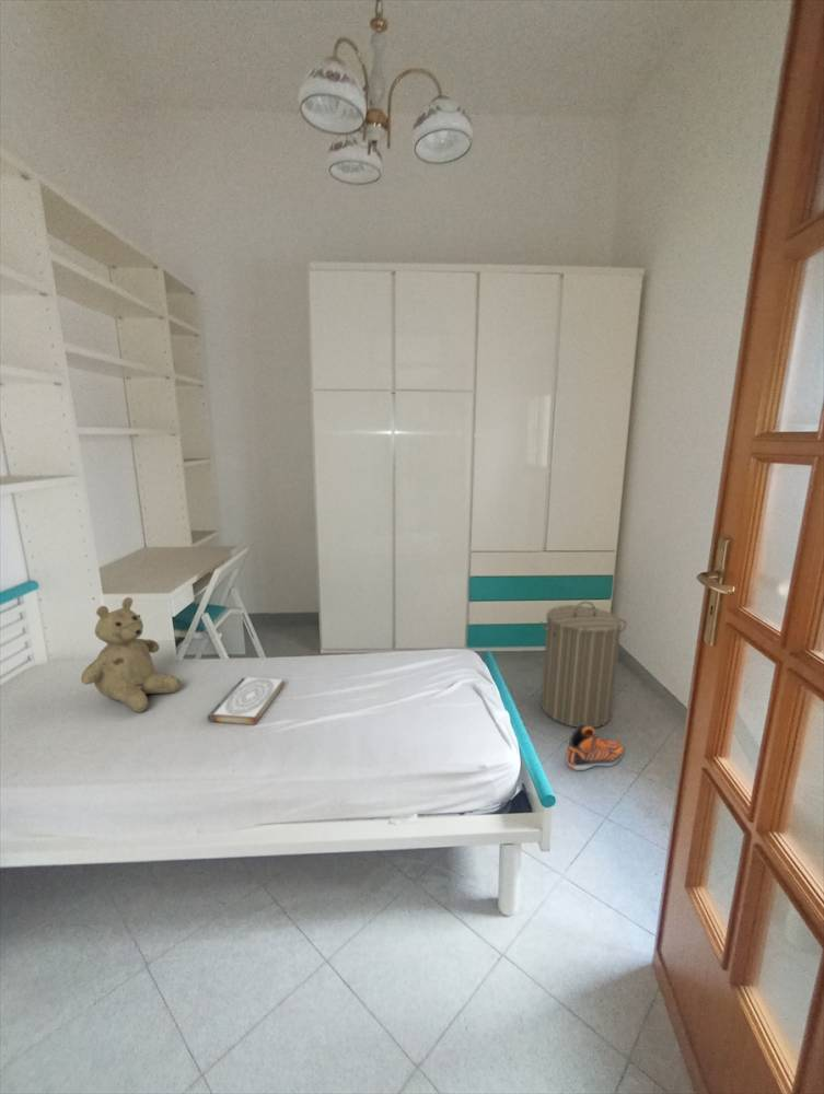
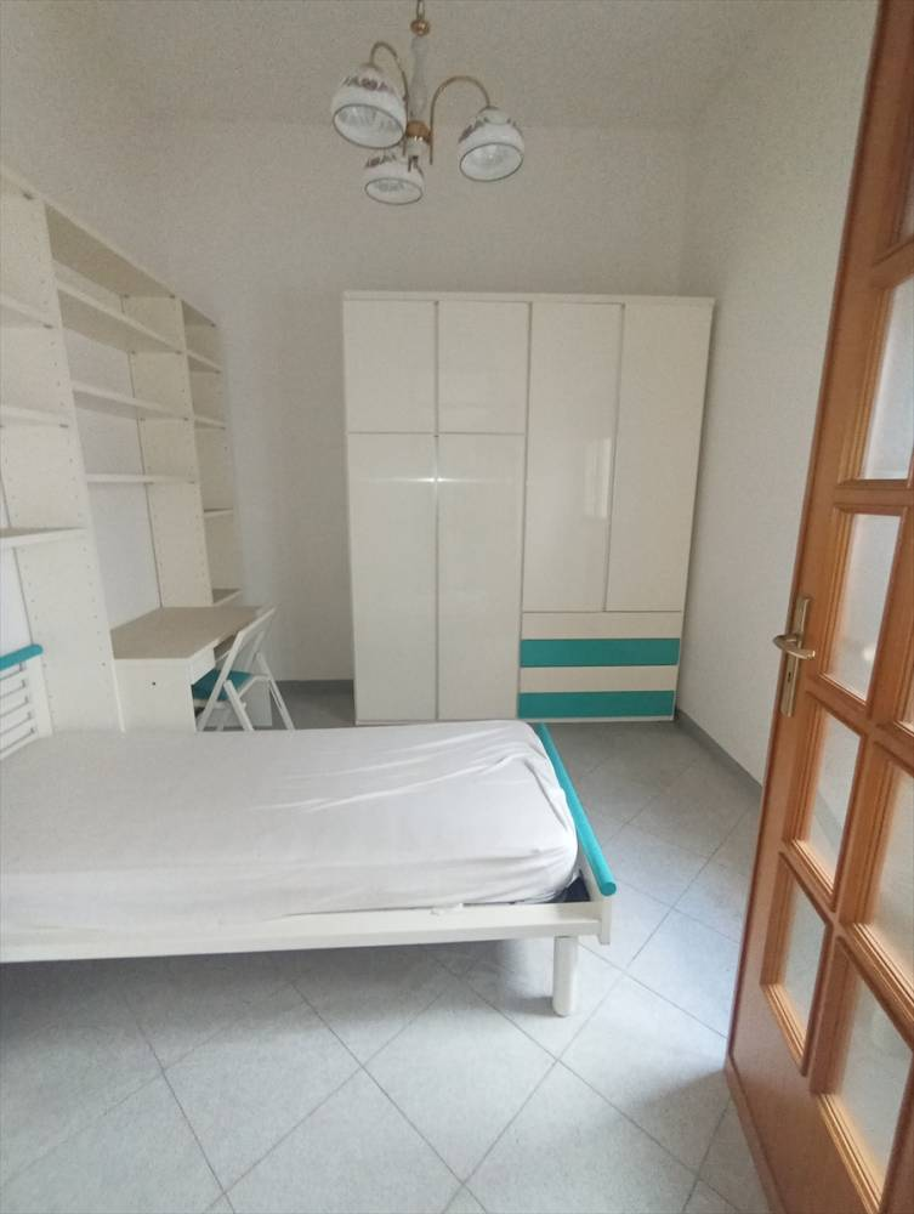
- teddy bear [80,596,182,713]
- sneaker [565,725,625,771]
- laundry hamper [538,601,628,729]
- book [206,676,285,726]
